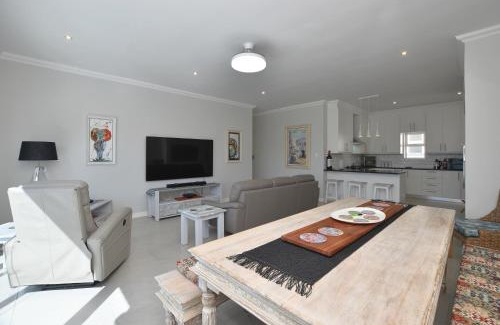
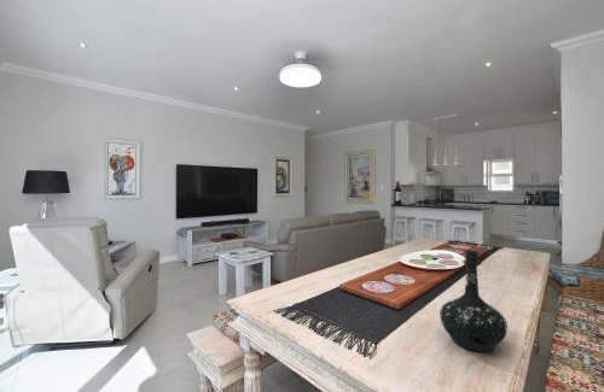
+ bottle [439,248,509,353]
